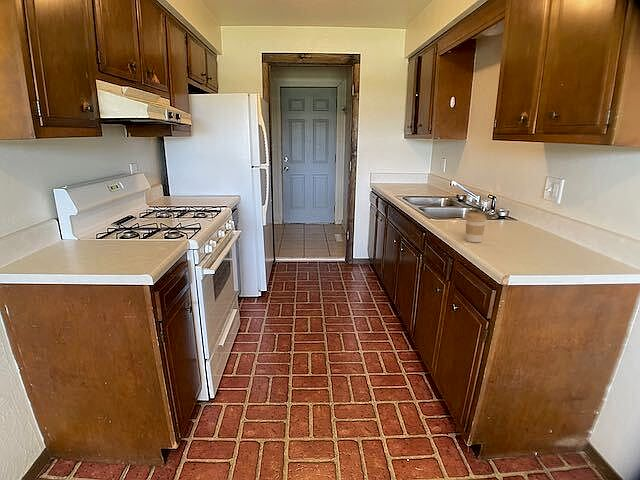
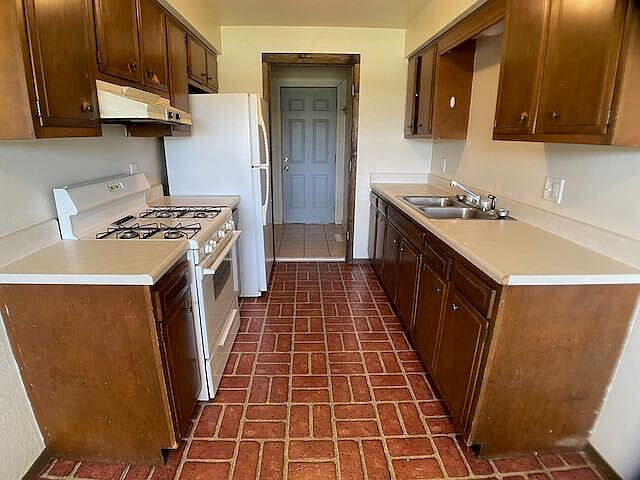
- coffee cup [464,212,488,243]
